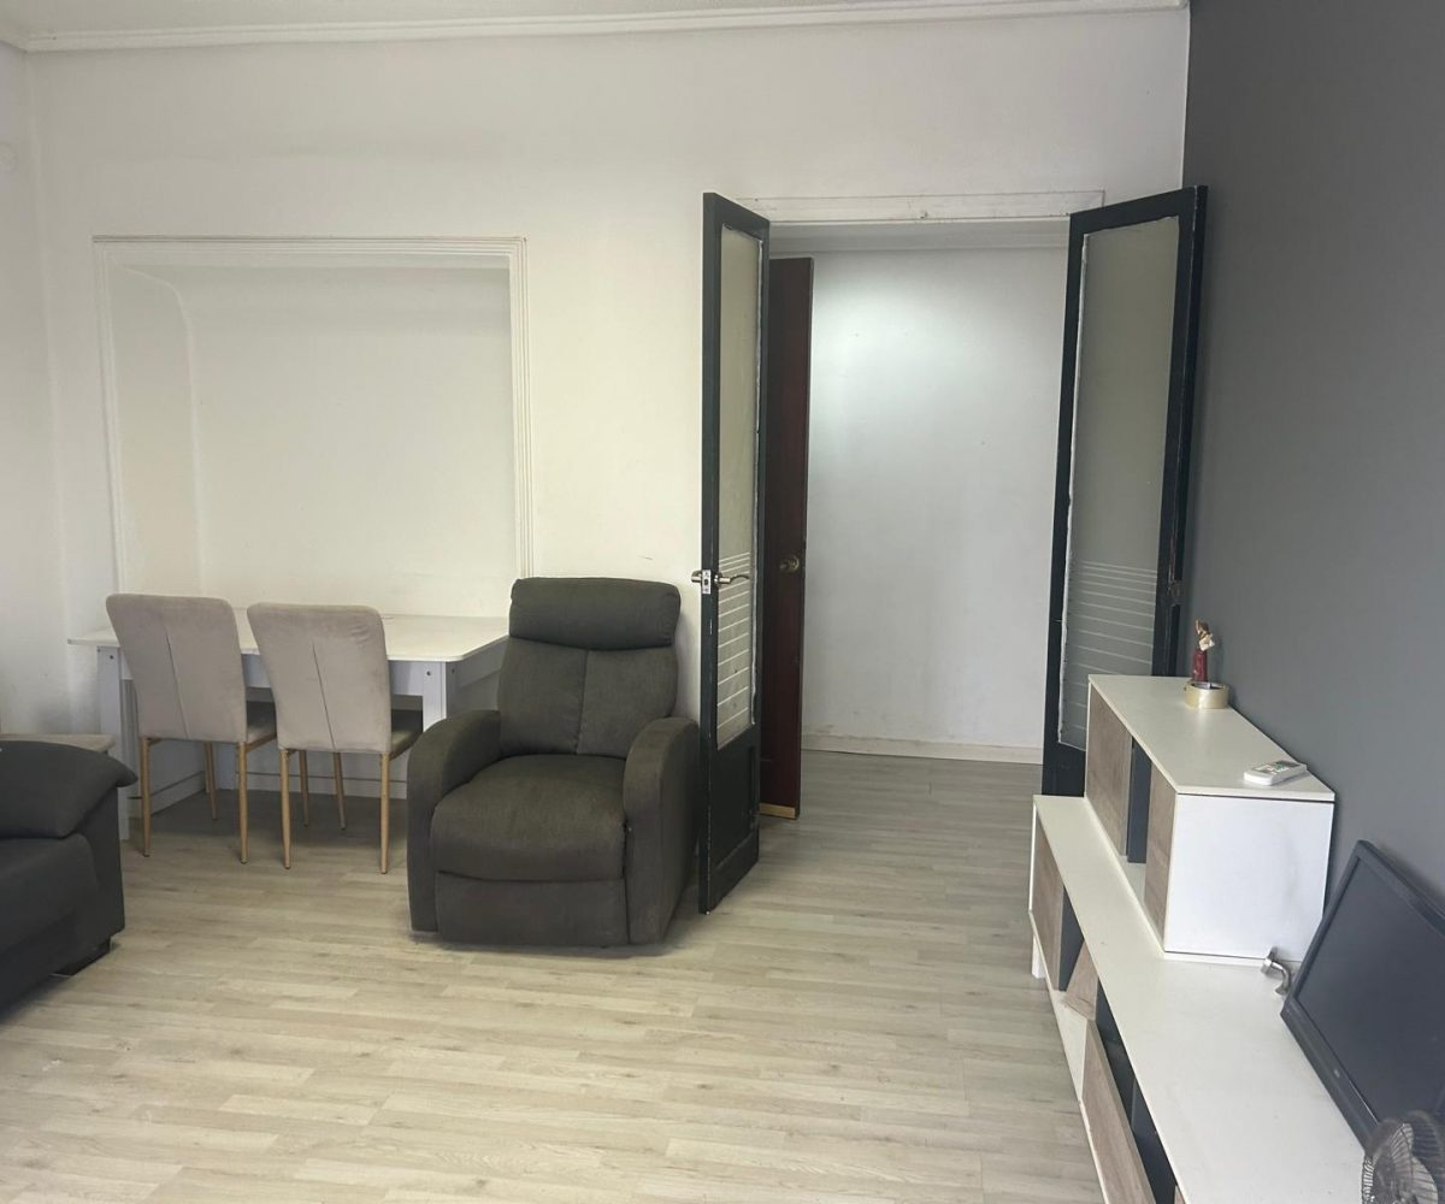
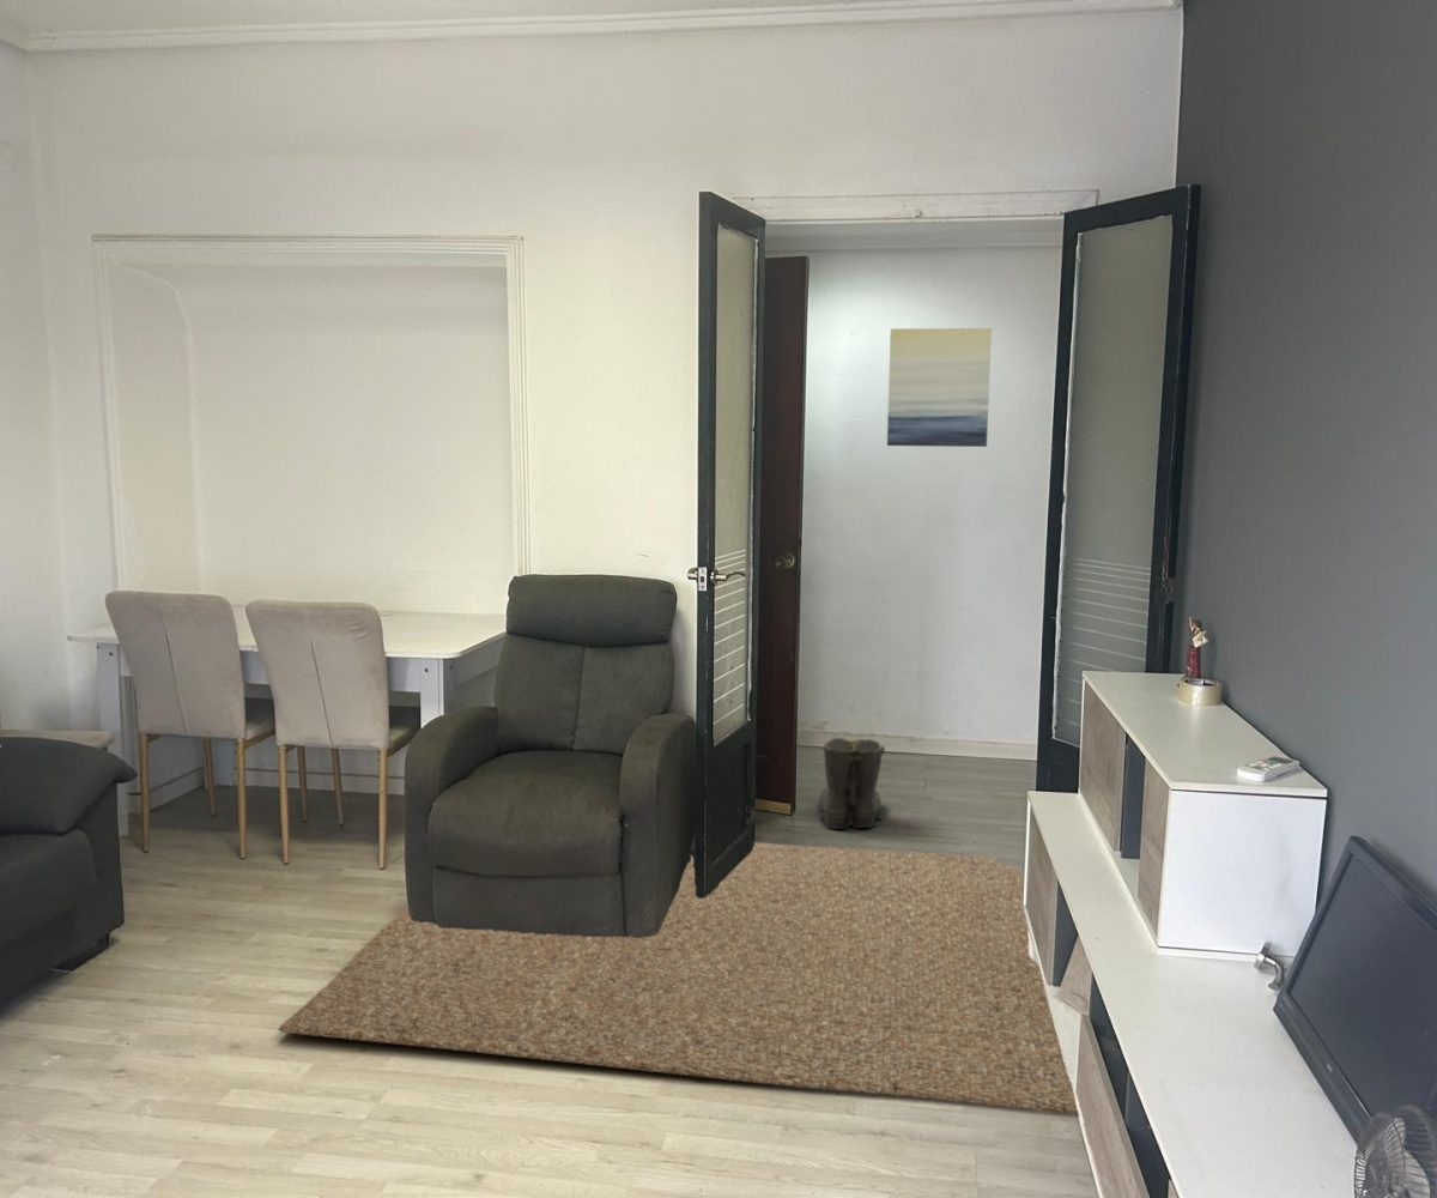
+ rug [277,841,1080,1117]
+ wall art [886,327,993,448]
+ boots [817,737,886,830]
